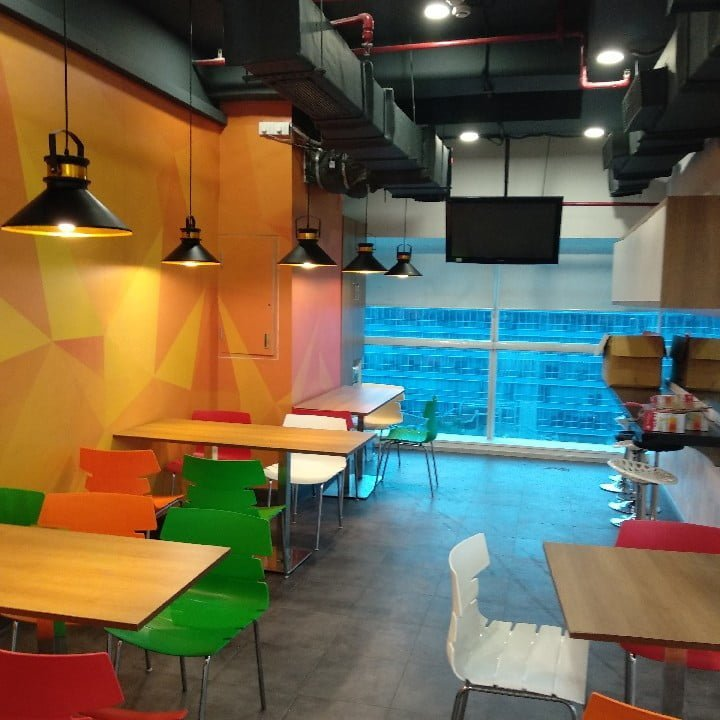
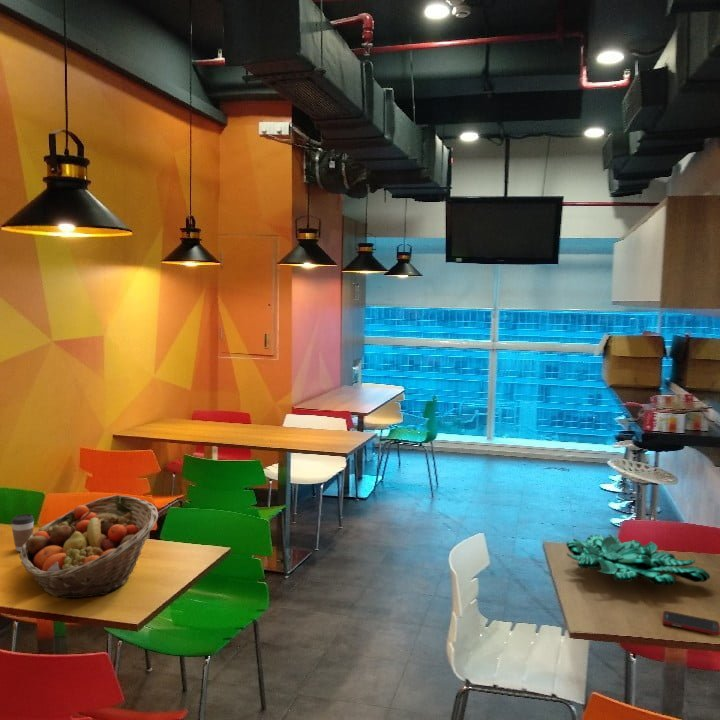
+ cell phone [661,610,720,636]
+ fruit basket [19,494,159,599]
+ plant [565,533,711,586]
+ coffee cup [10,513,35,553]
